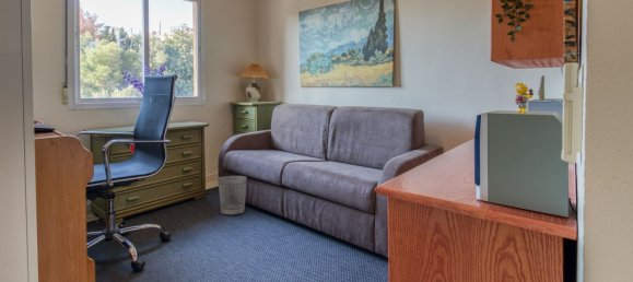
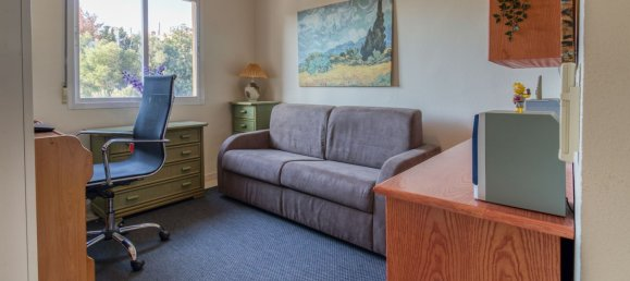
- wastebasket [216,175,248,215]
